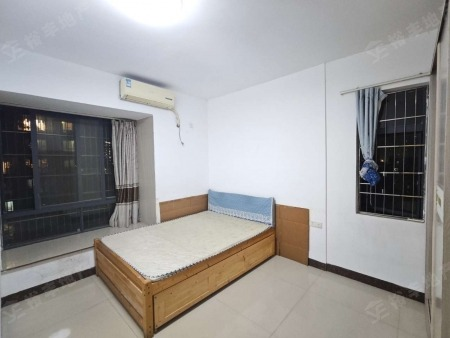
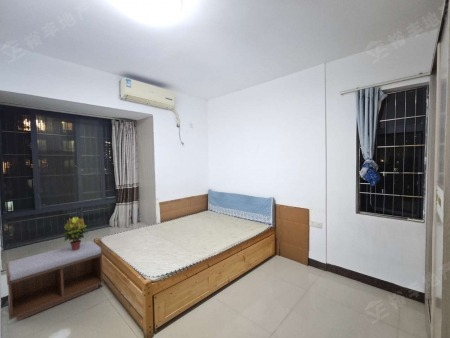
+ bench [4,240,105,322]
+ potted plant [63,215,90,251]
